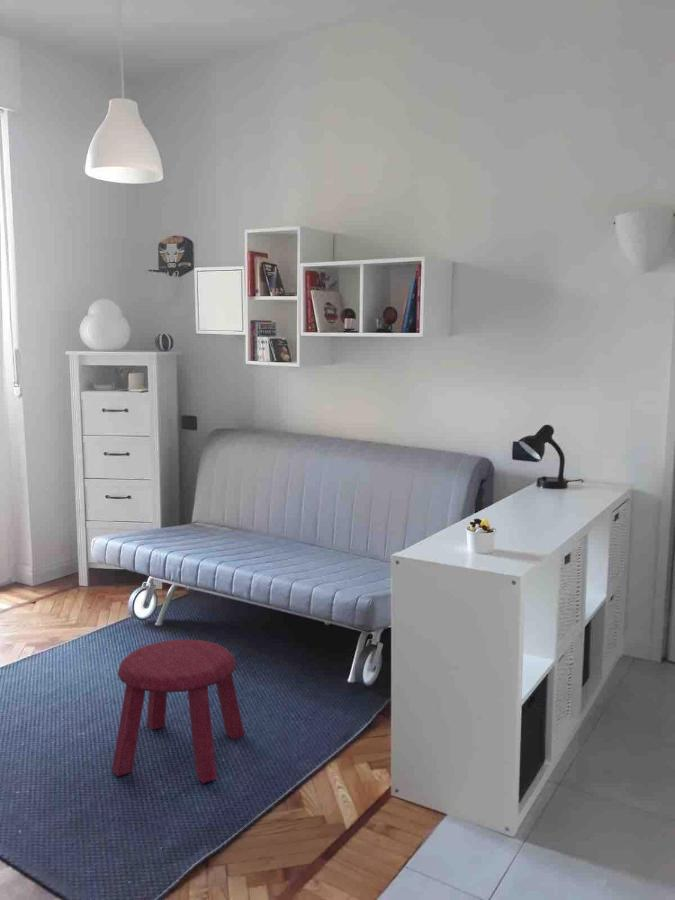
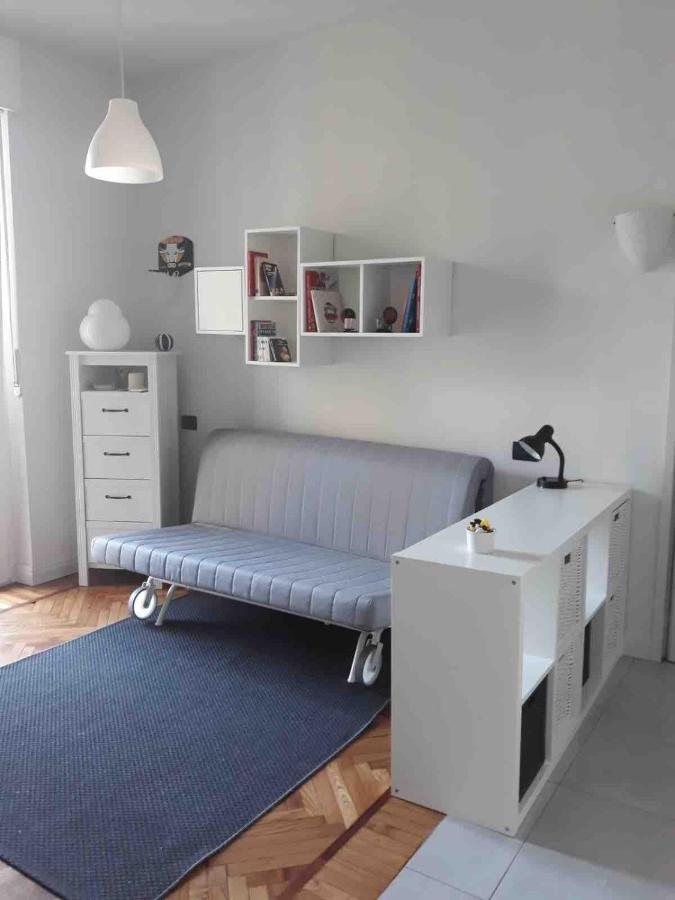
- stool [111,638,245,784]
